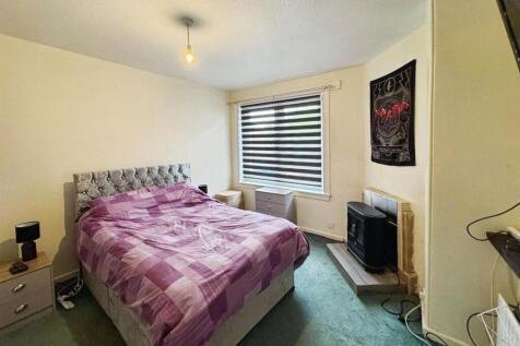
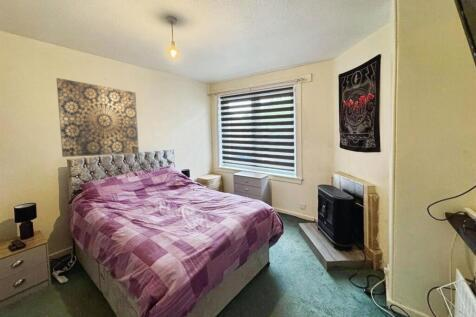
+ wall art [56,77,140,158]
